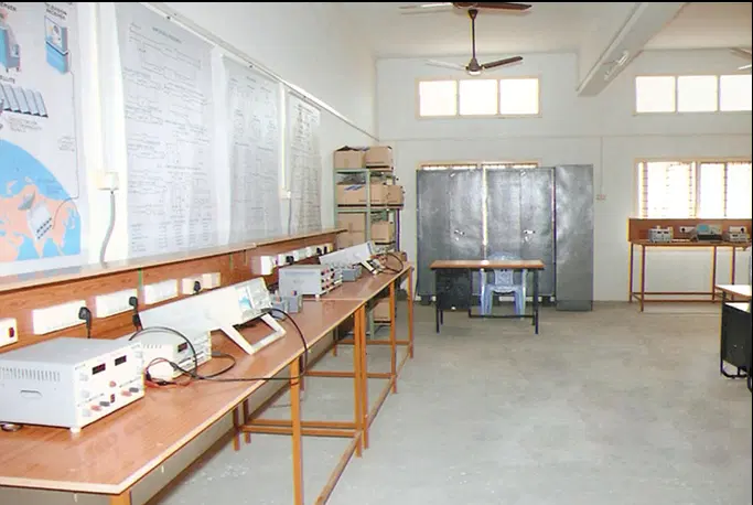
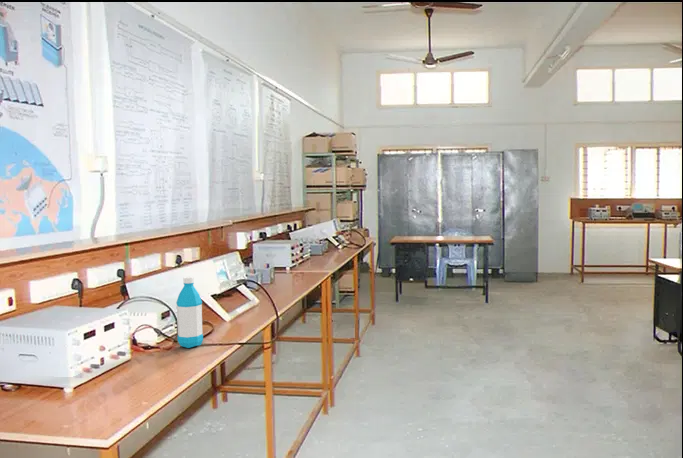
+ water bottle [175,276,204,349]
